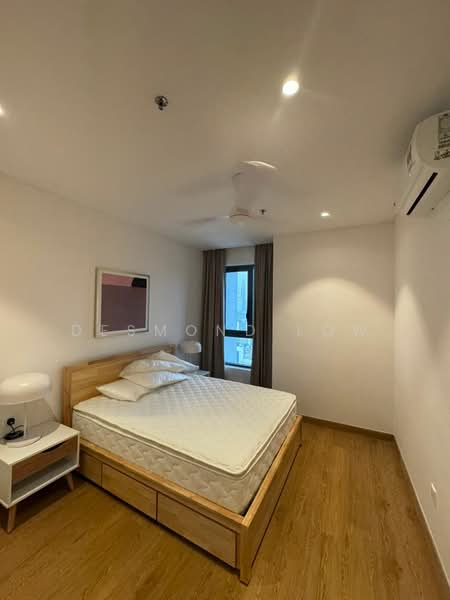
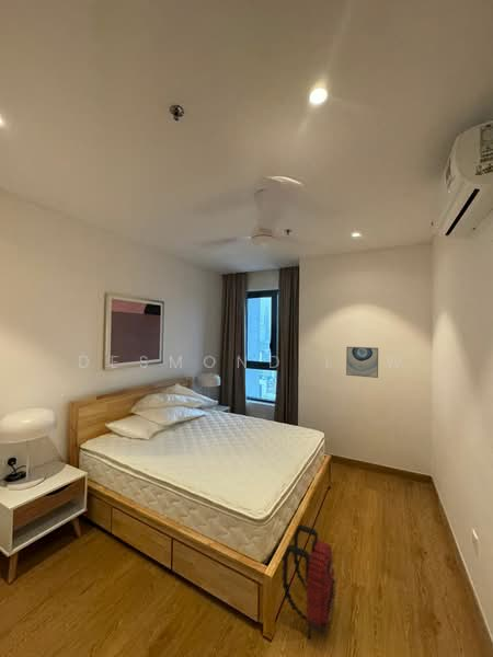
+ wall art [345,346,379,379]
+ backpack [280,523,337,641]
